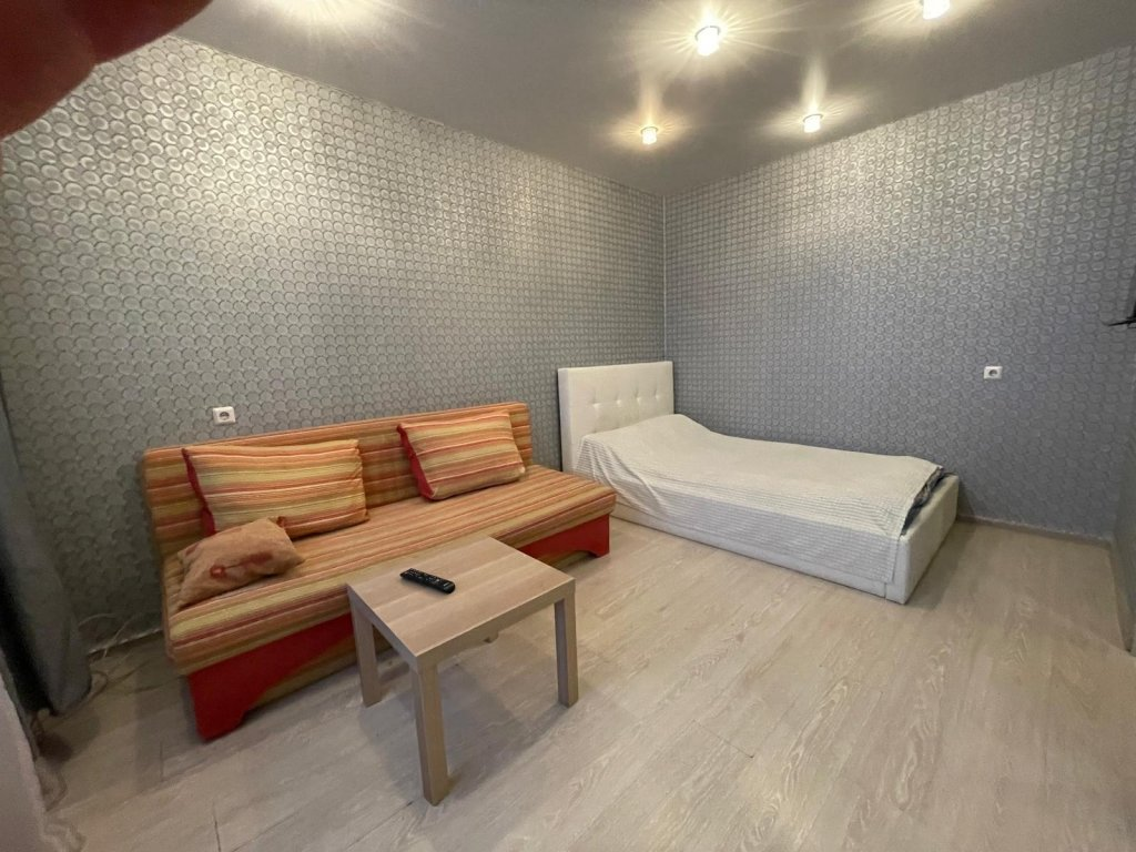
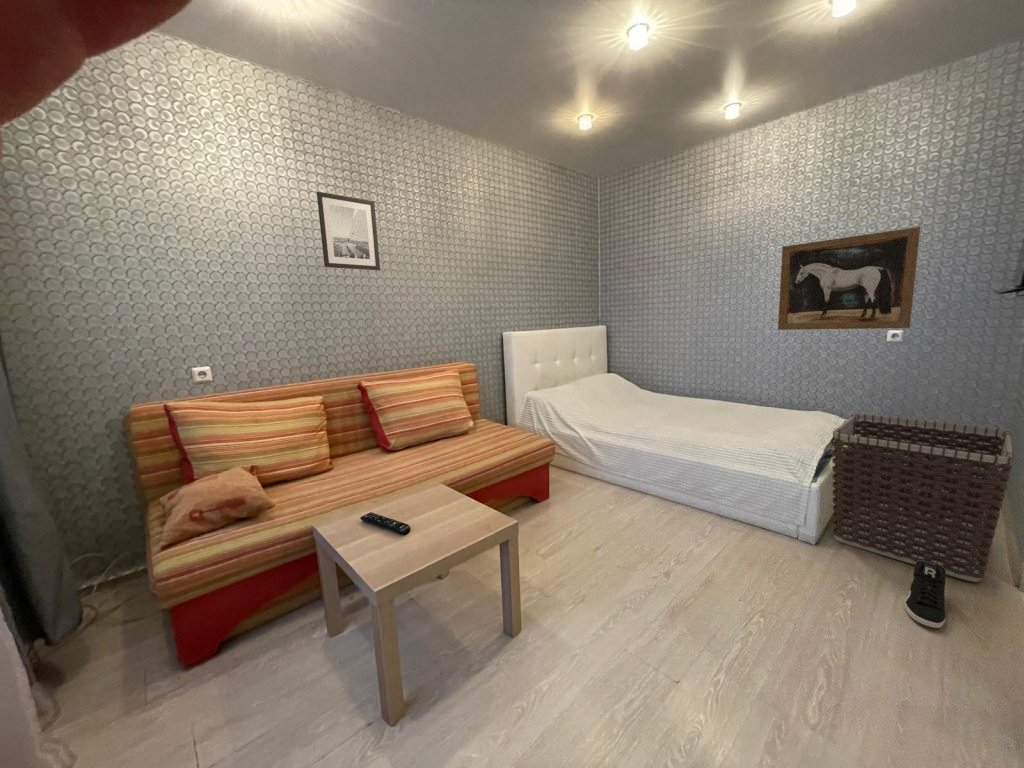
+ wall art [316,191,381,271]
+ clothes hamper [831,413,1015,583]
+ wall art [777,226,921,331]
+ sneaker [903,561,947,629]
